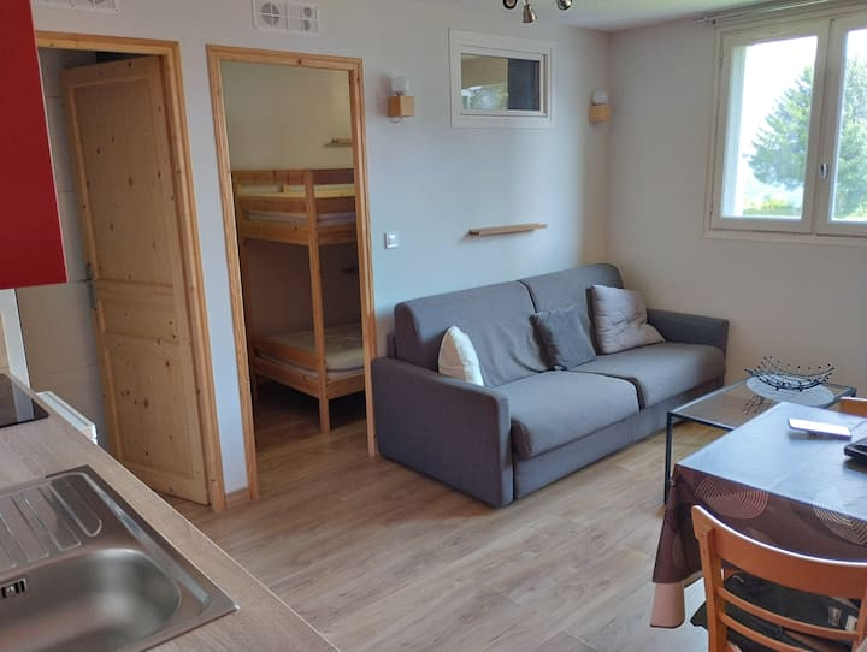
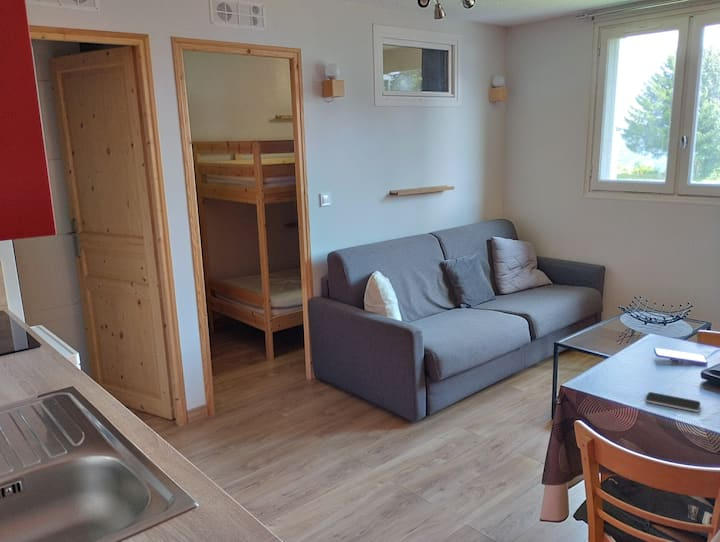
+ smartphone [644,391,702,413]
